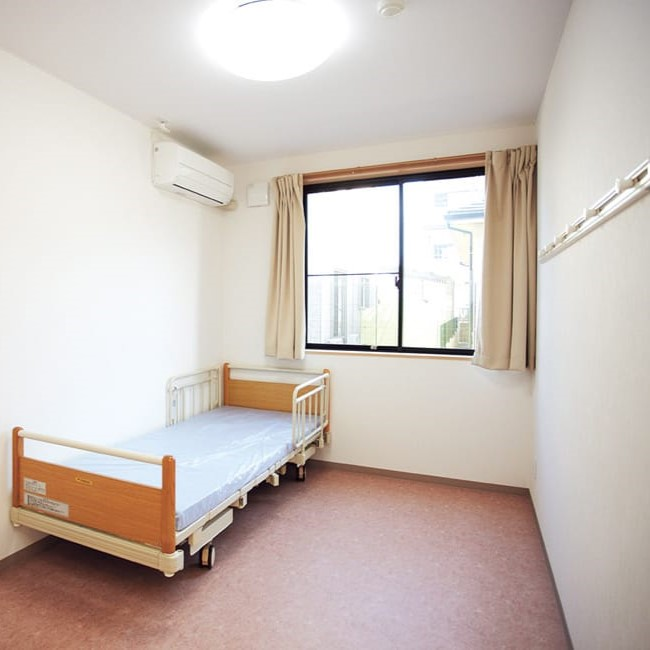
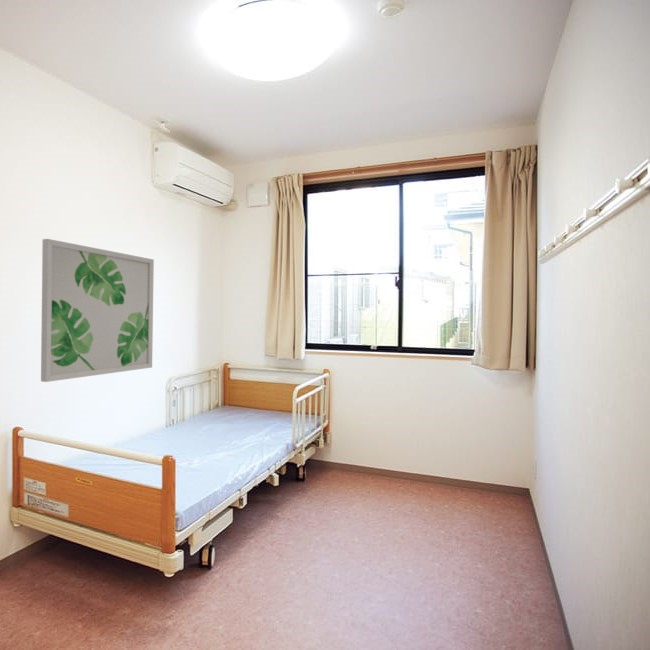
+ wall art [40,238,155,383]
